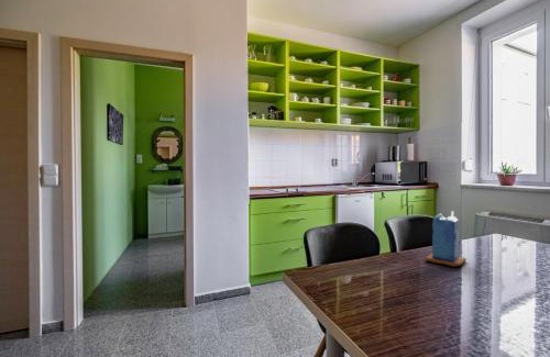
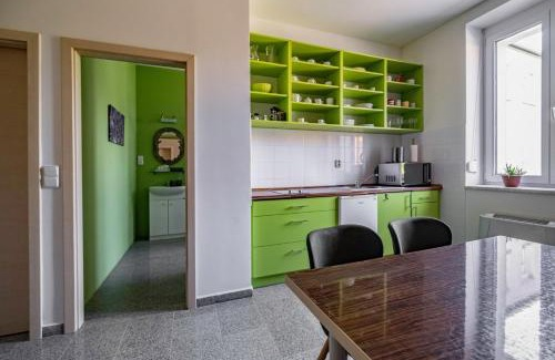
- candle [424,210,468,267]
